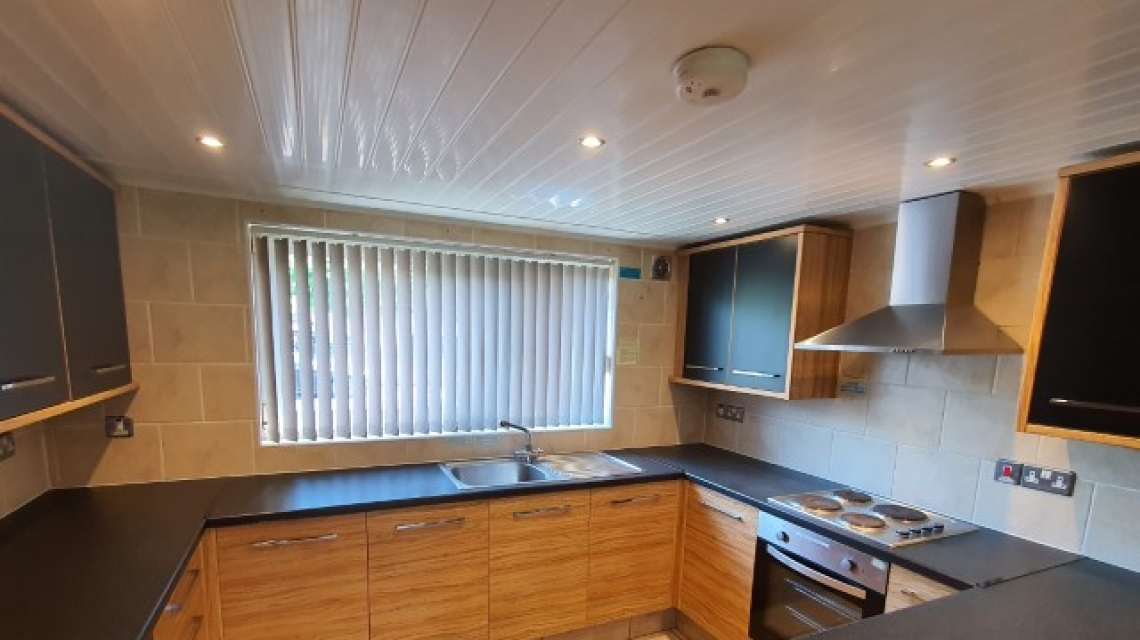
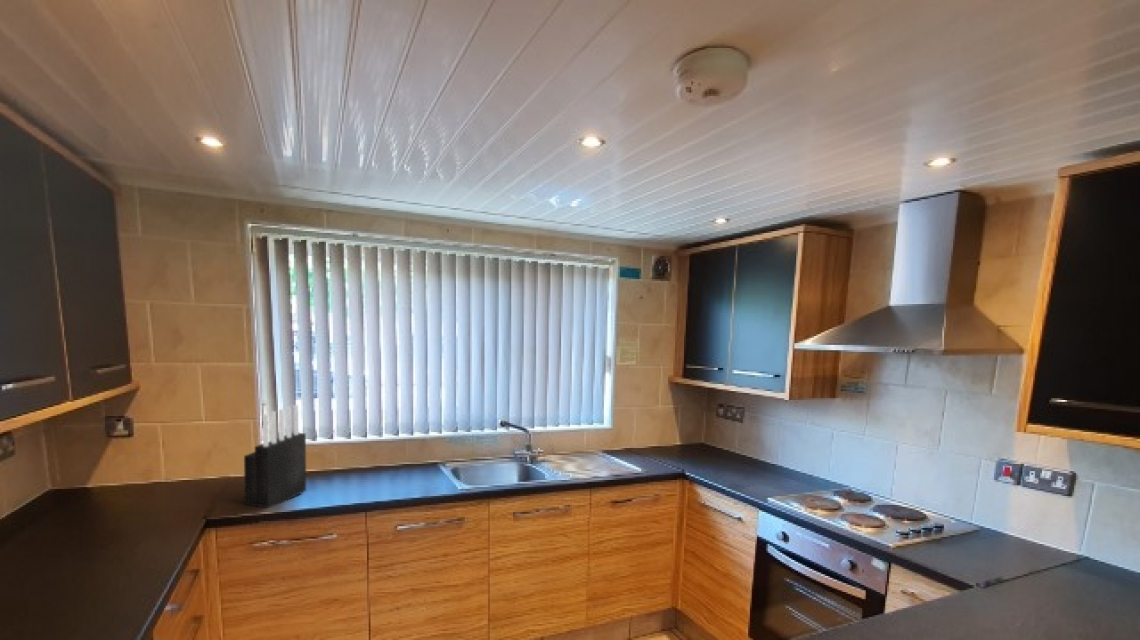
+ knife block [243,404,307,509]
